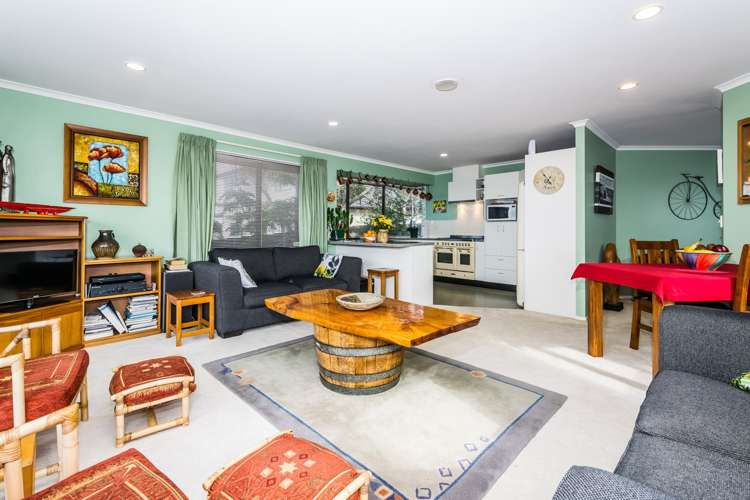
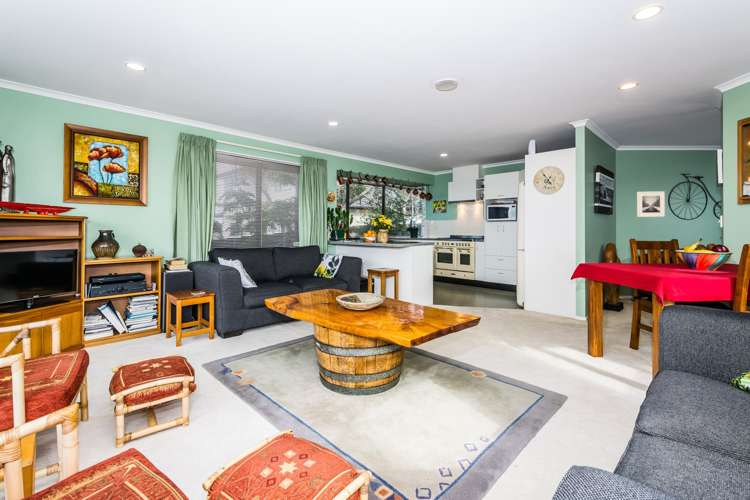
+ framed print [636,191,666,218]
